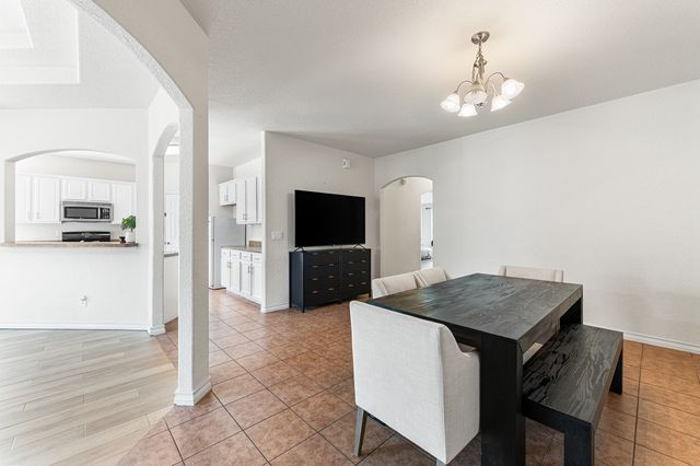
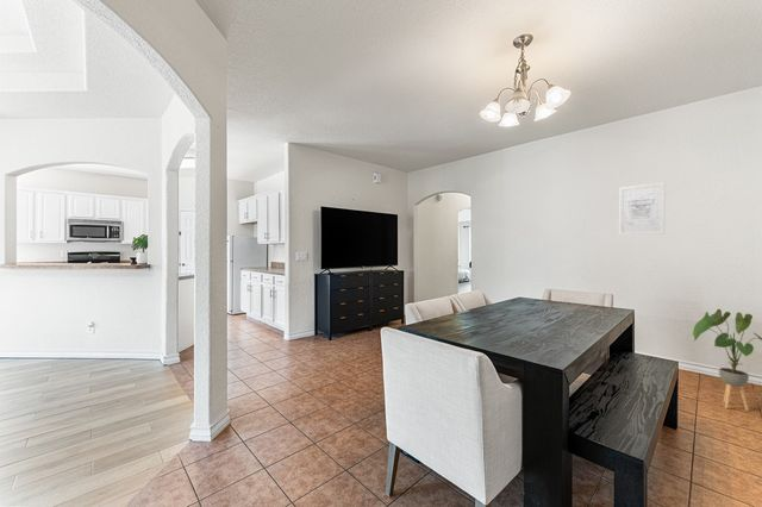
+ wall art [618,181,667,236]
+ house plant [692,308,762,412]
